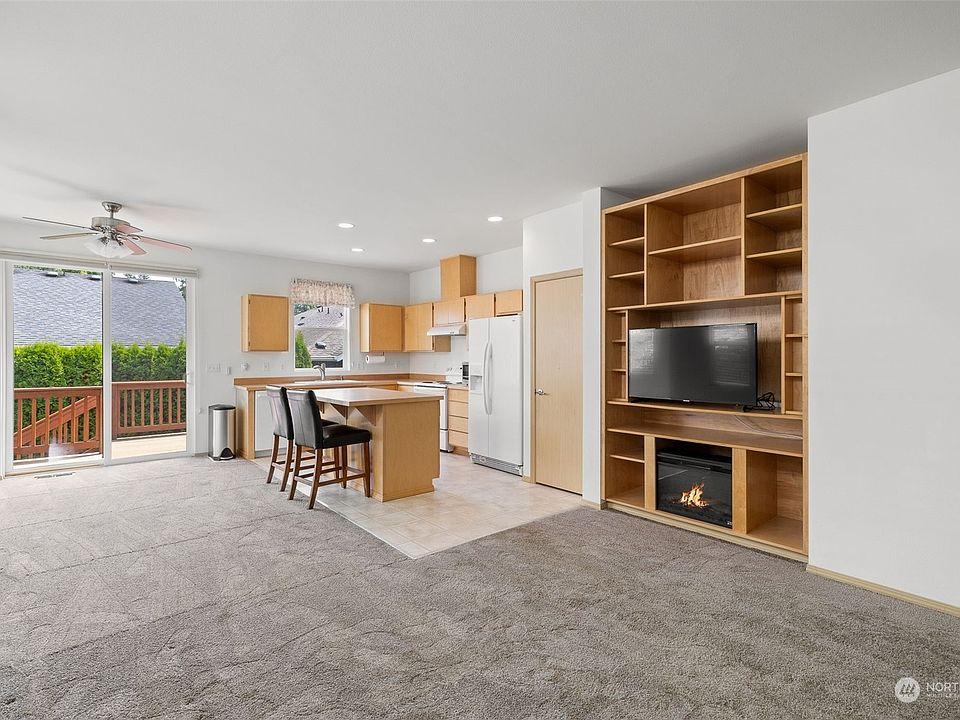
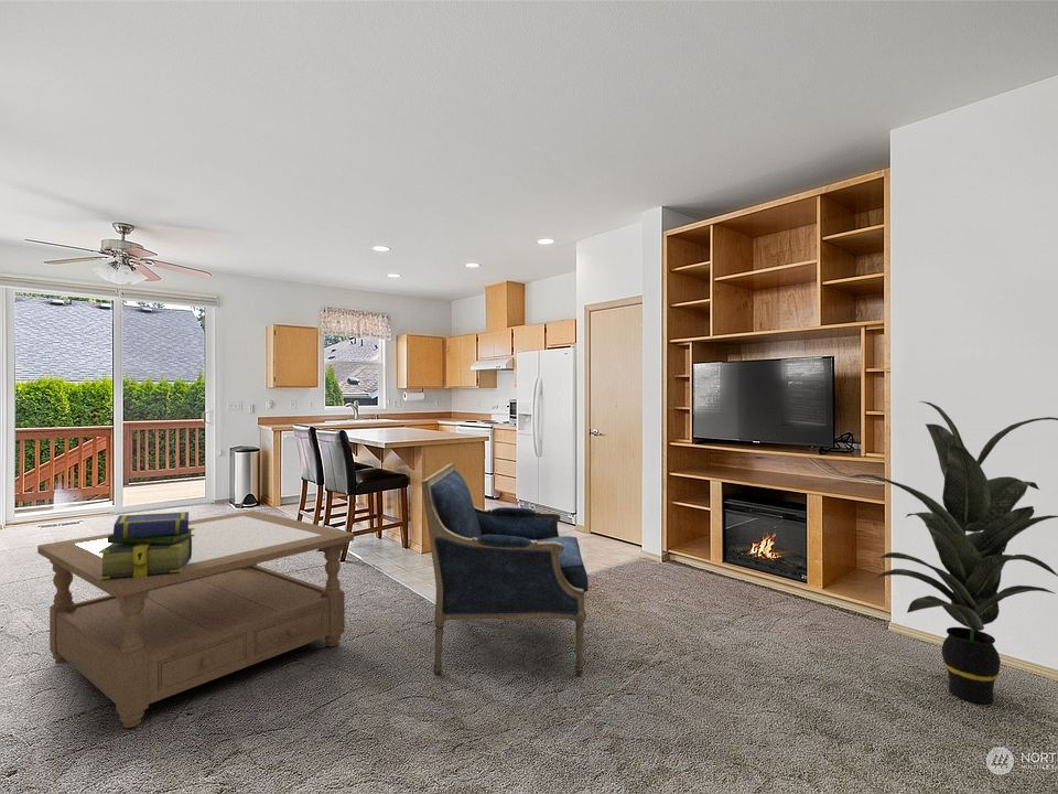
+ coffee table [36,509,355,729]
+ armchair [421,462,590,676]
+ stack of books [98,511,195,579]
+ indoor plant [848,400,1058,705]
